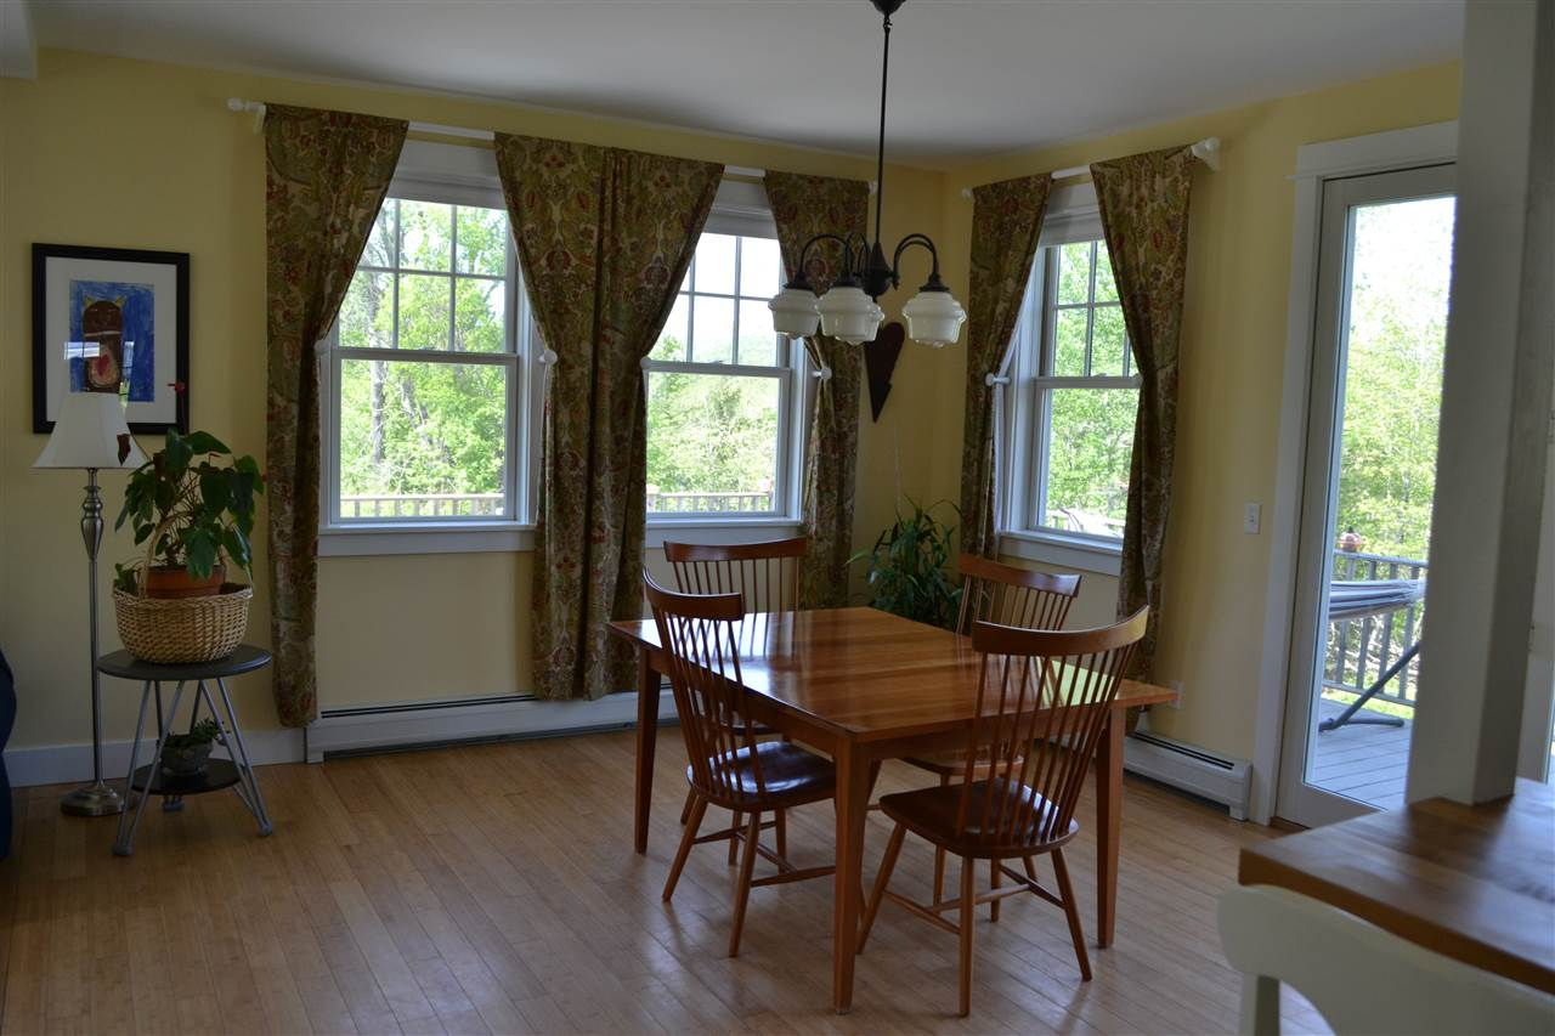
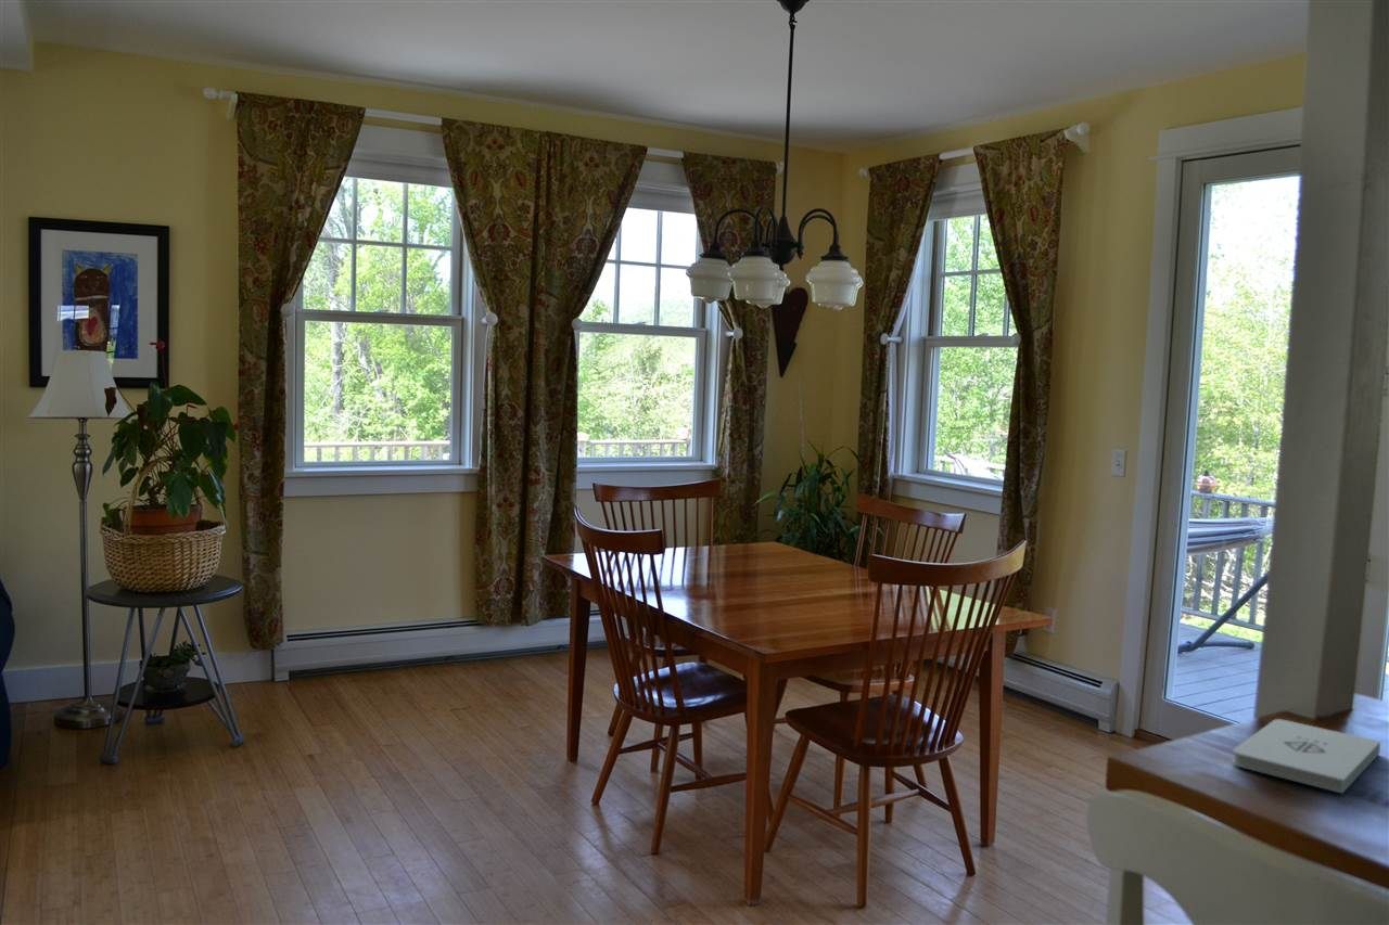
+ notepad [1231,718,1381,794]
